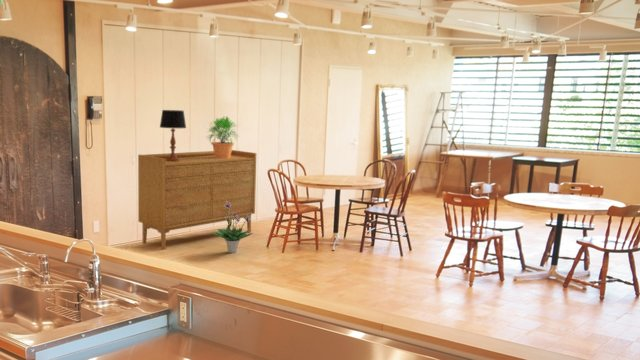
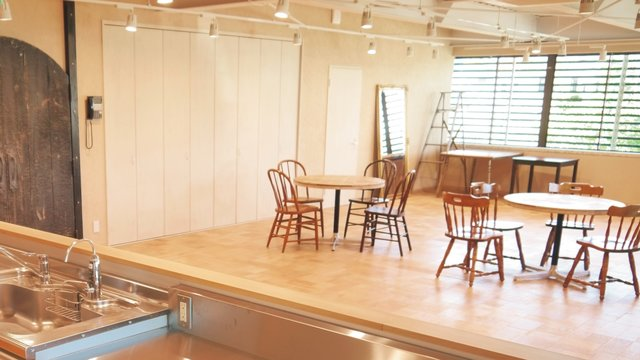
- sideboard [137,149,257,251]
- potted plant [206,115,239,158]
- potted plant [212,201,254,254]
- table lamp [159,109,187,162]
